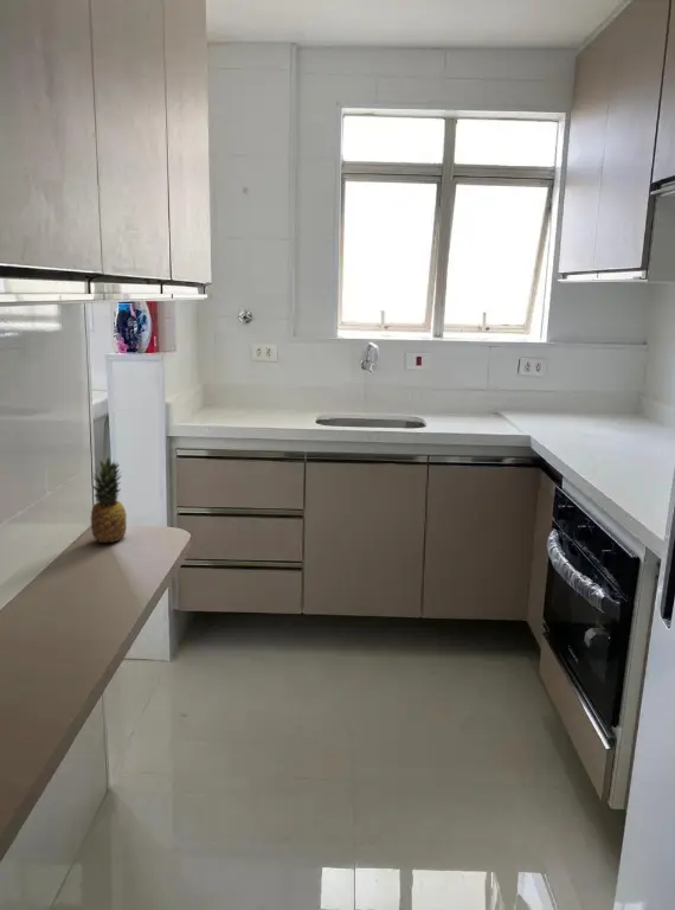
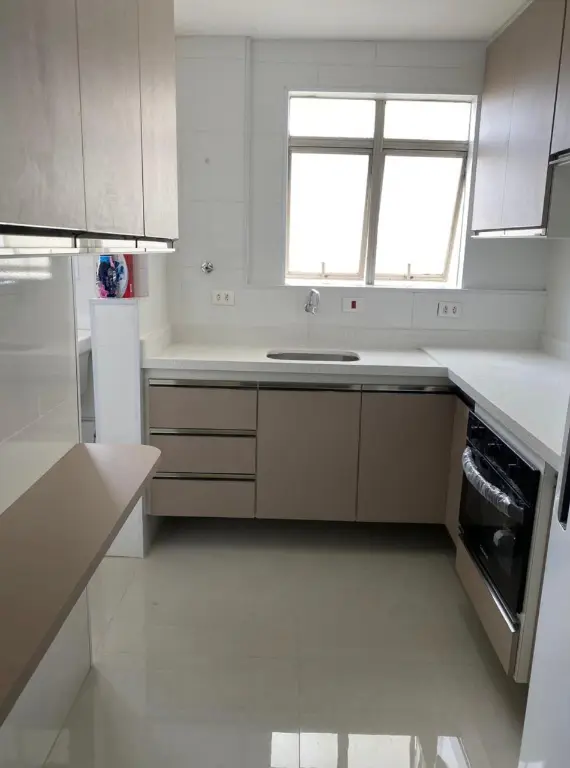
- fruit [90,455,128,544]
